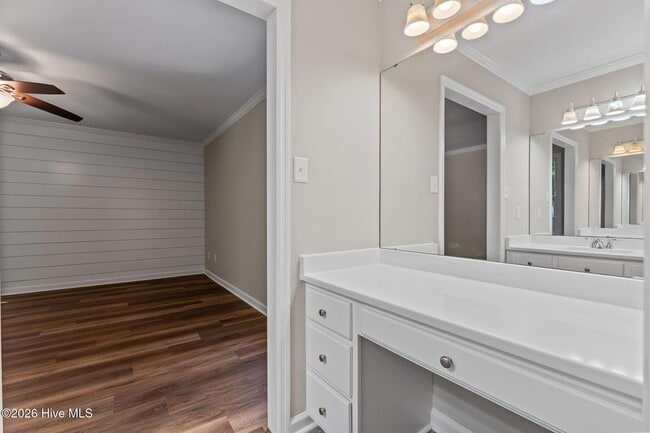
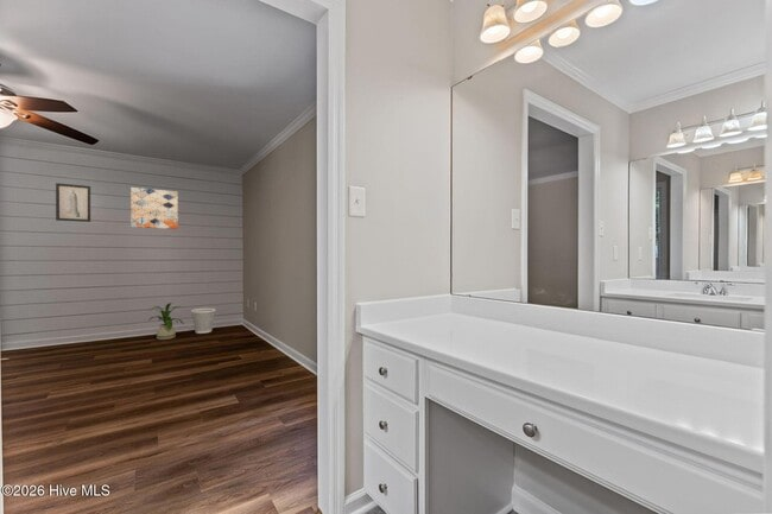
+ house plant [147,302,185,341]
+ wastebasket [190,307,217,335]
+ wall art [129,186,179,230]
+ wall art [55,182,91,223]
